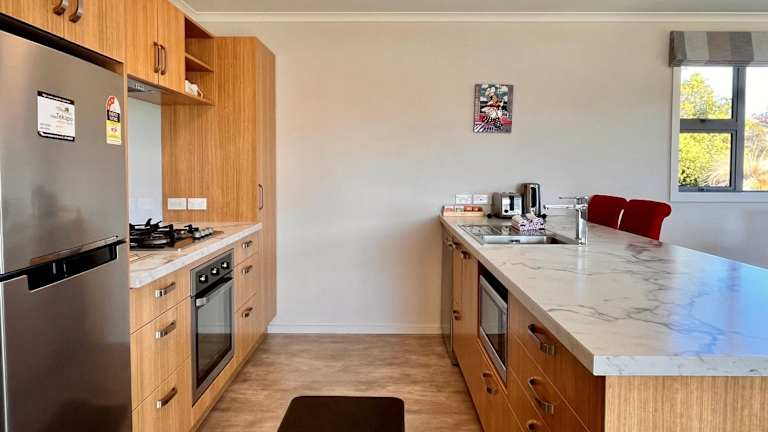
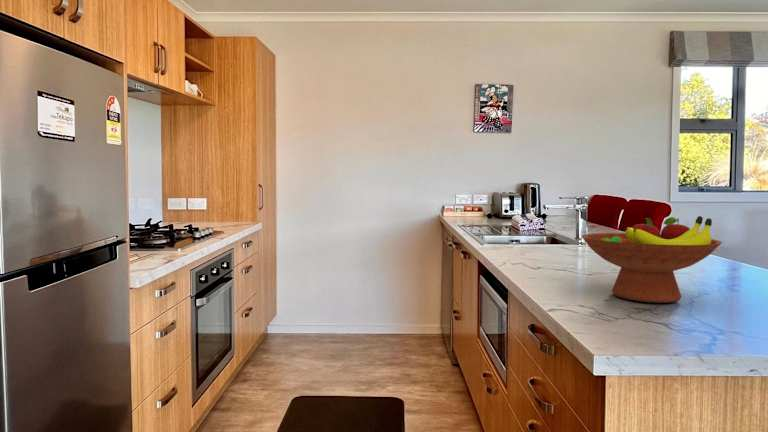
+ fruit bowl [580,215,723,304]
